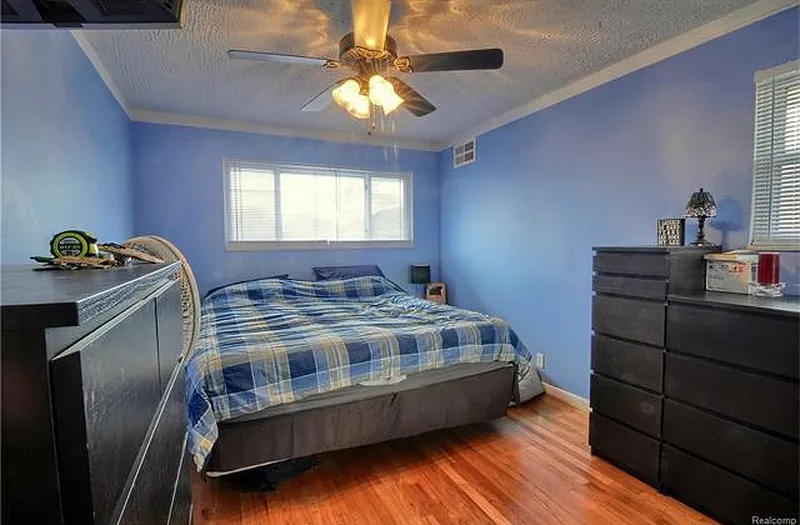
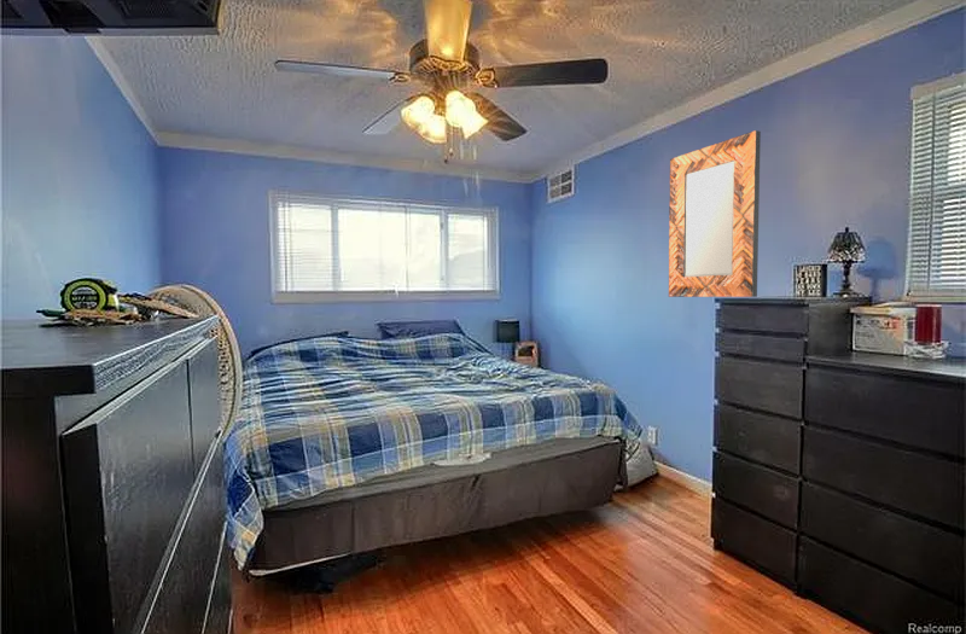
+ home mirror [668,129,762,298]
